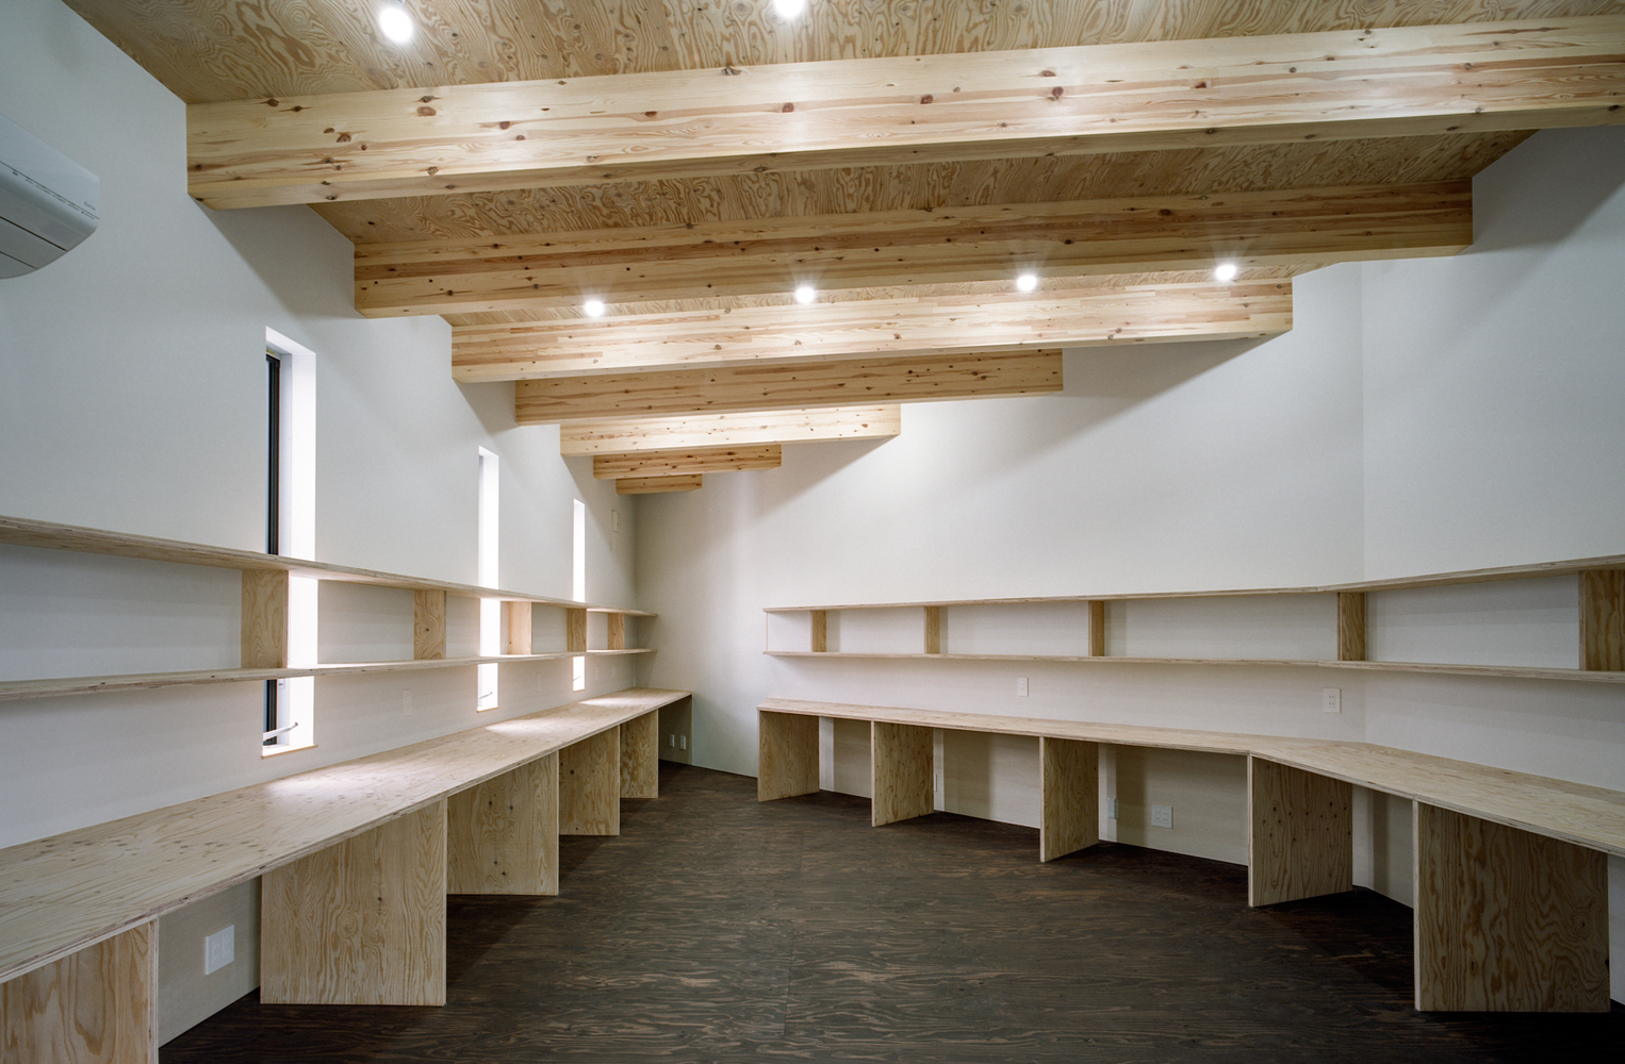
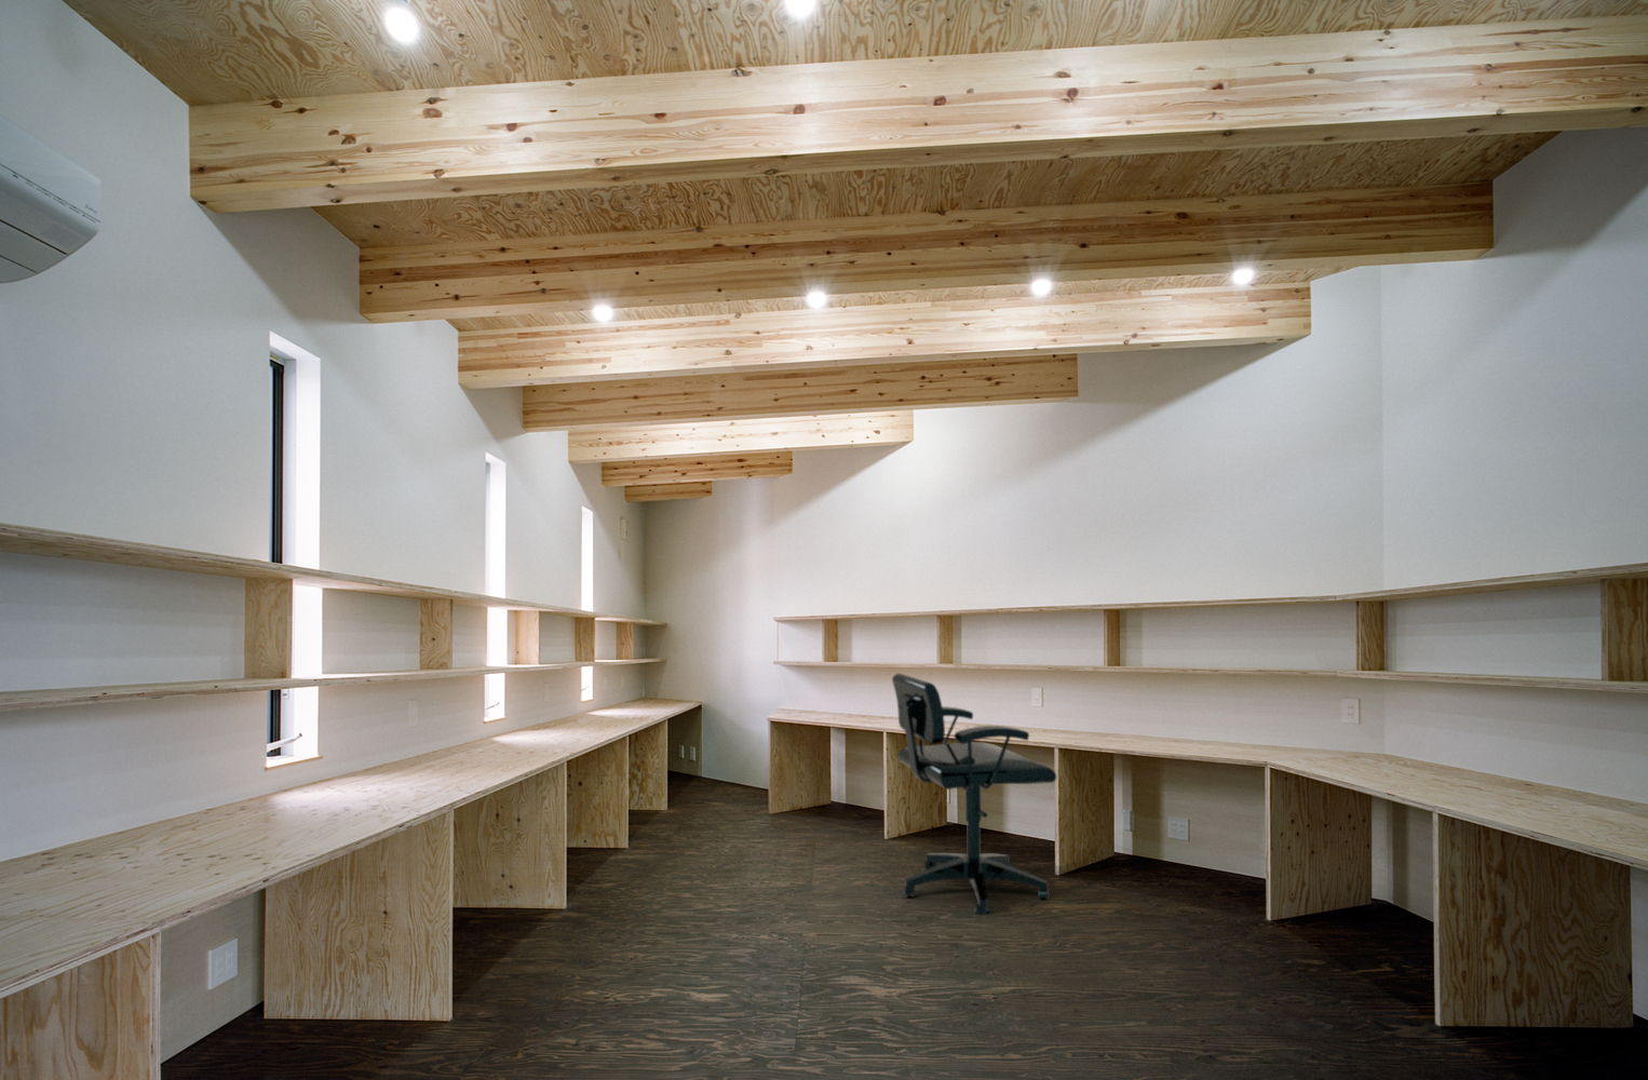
+ office chair [891,671,1058,916]
